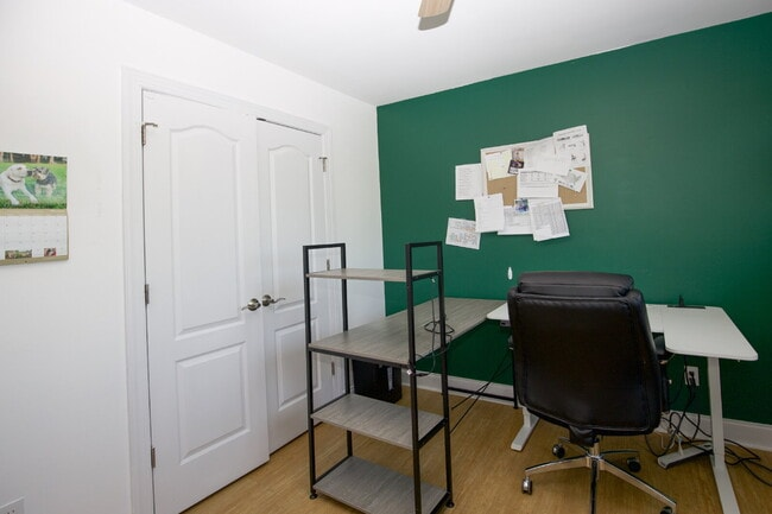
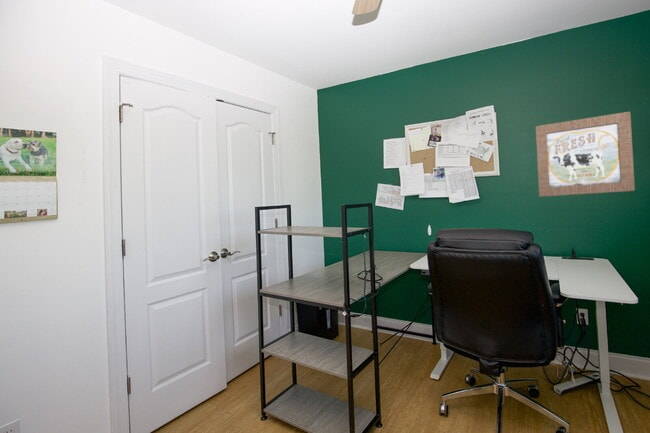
+ wall art [535,111,636,198]
